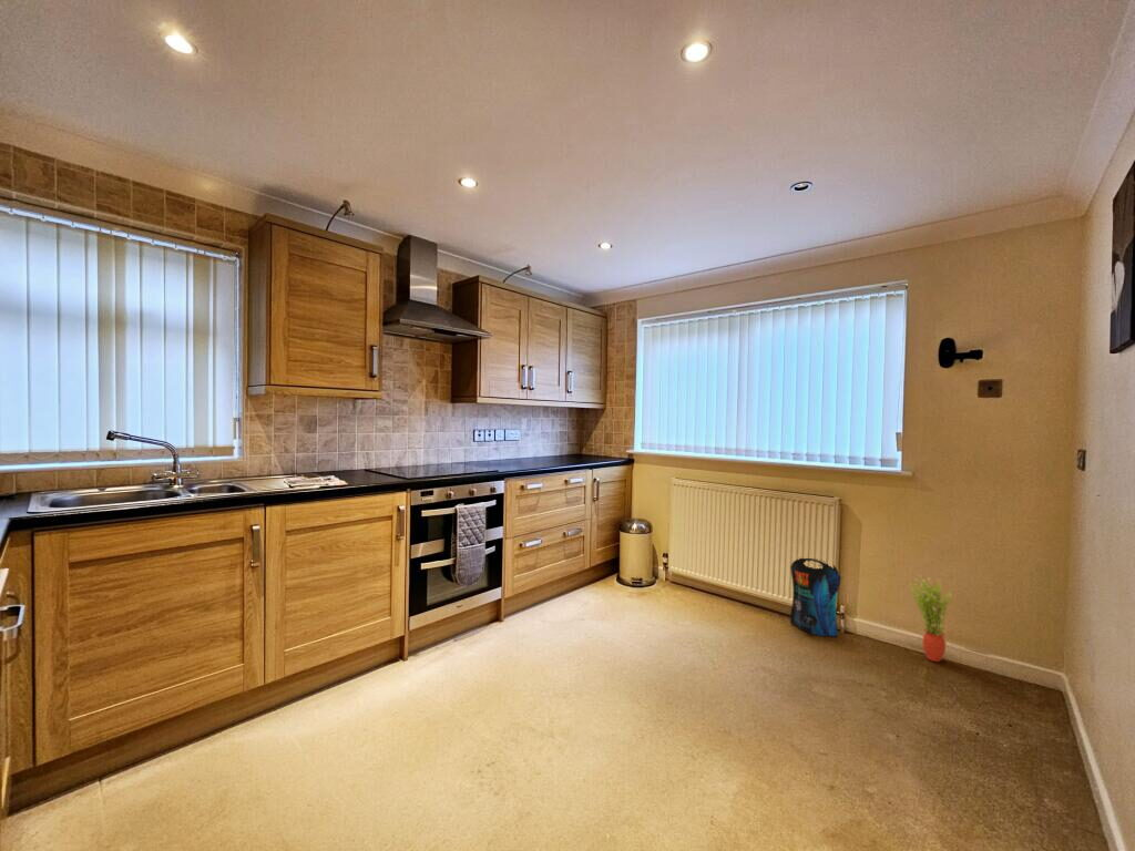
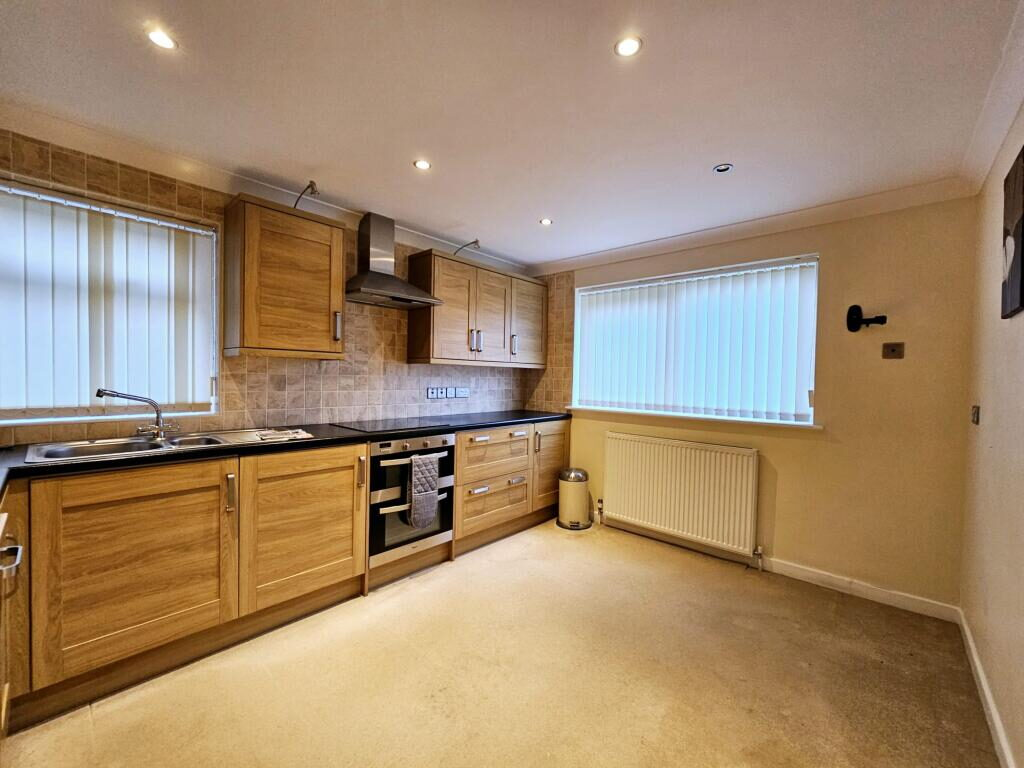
- pouch [789,557,842,638]
- potted plant [908,573,953,663]
